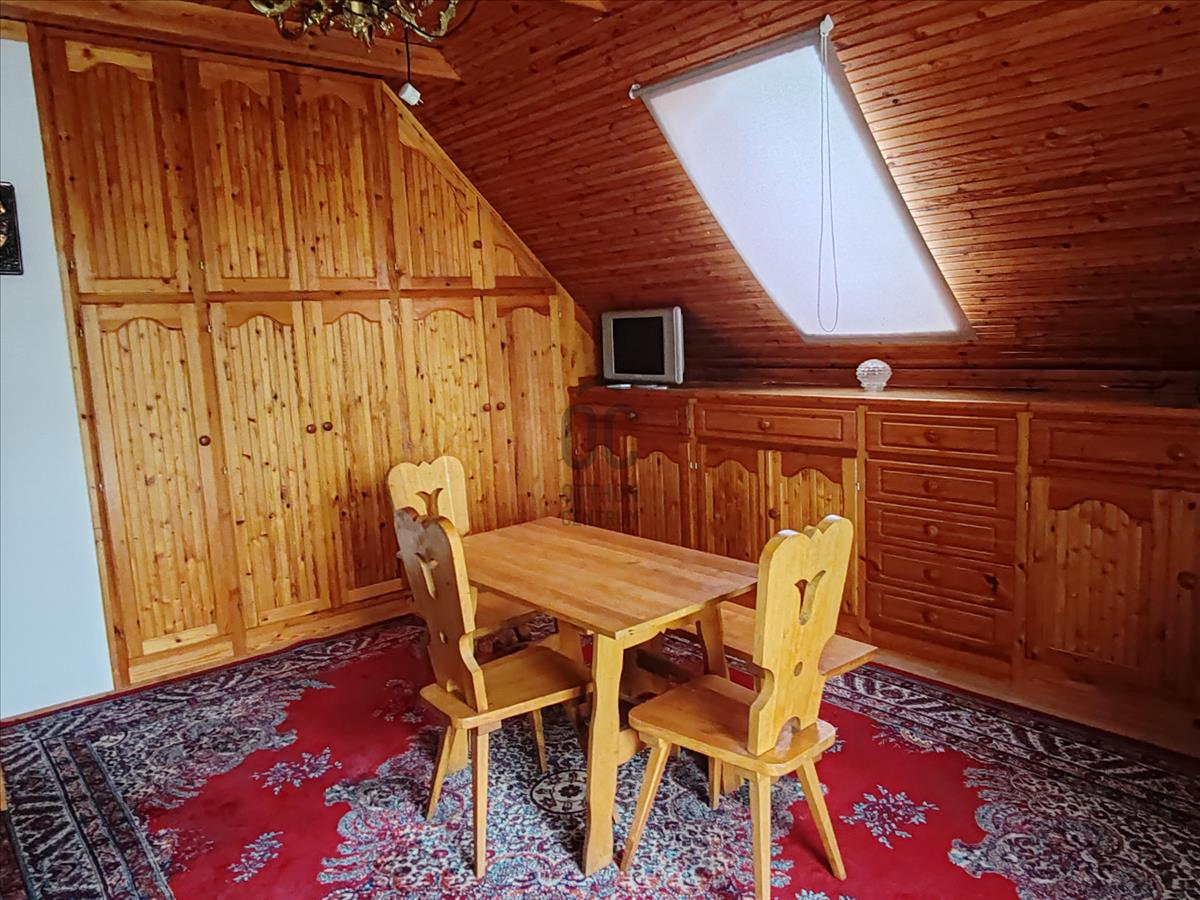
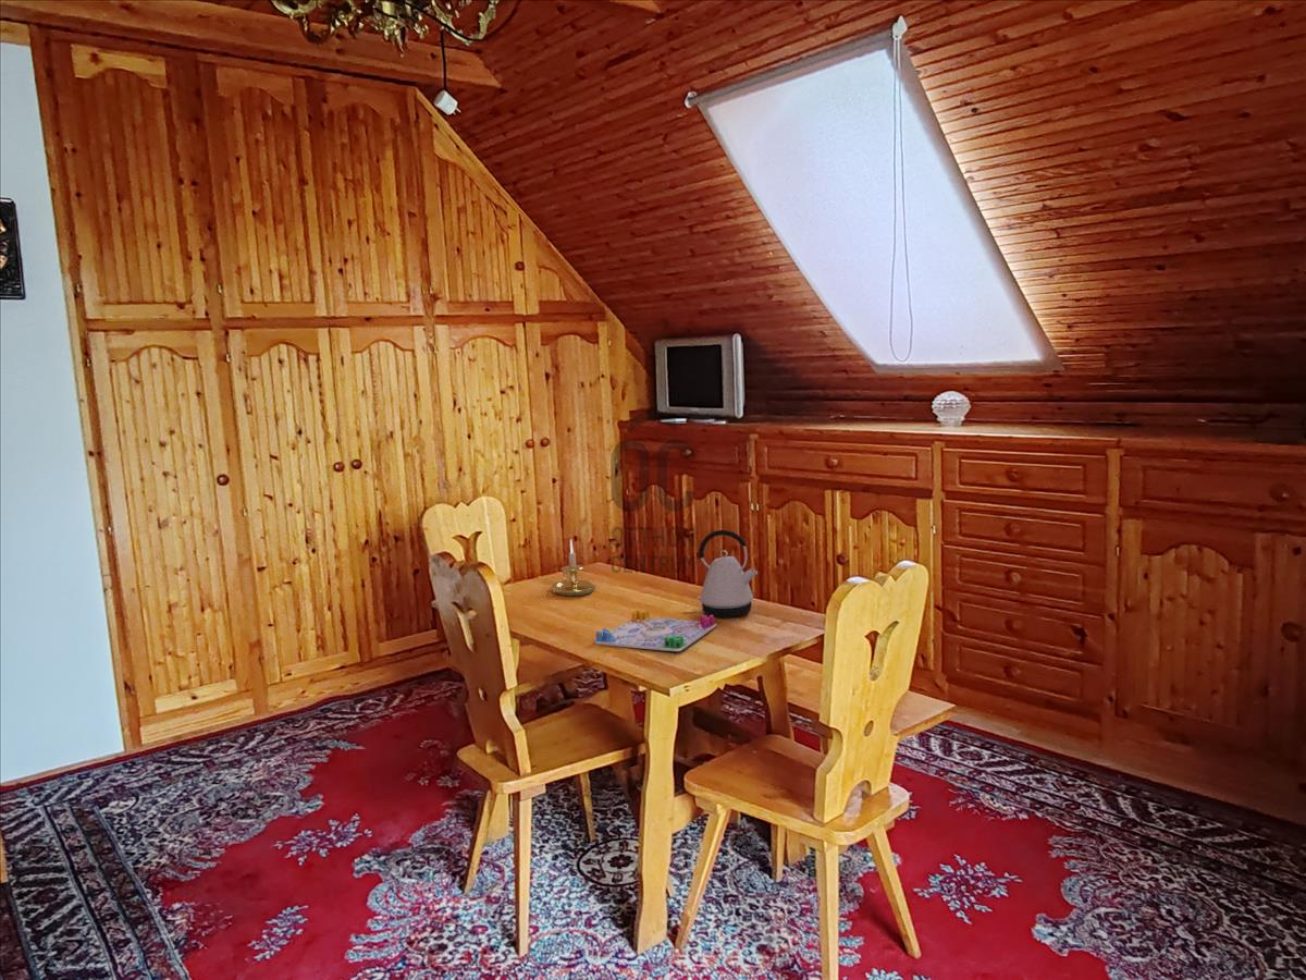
+ board game [593,609,717,652]
+ candle holder [551,538,597,597]
+ kettle [697,529,759,618]
